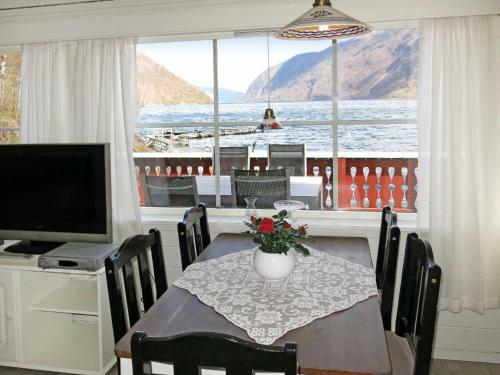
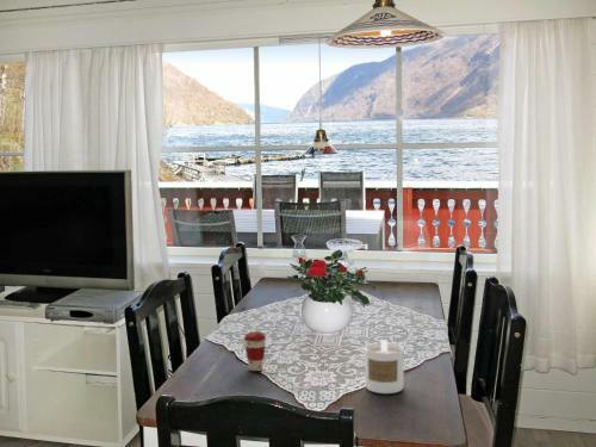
+ candle [364,339,405,395]
+ coffee cup [243,330,267,372]
